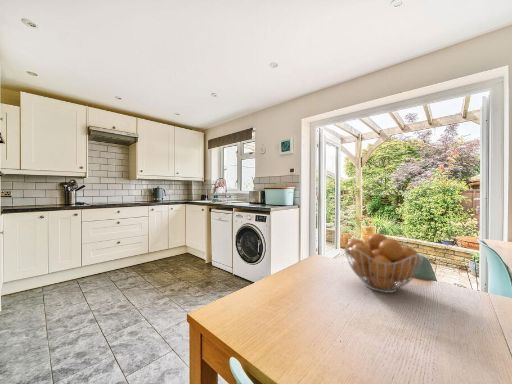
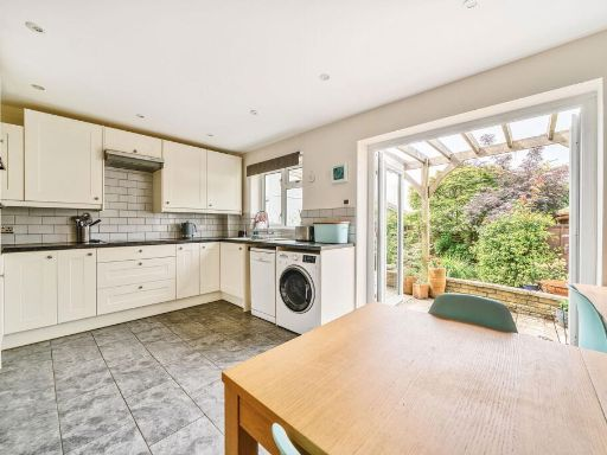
- fruit basket [344,232,424,294]
